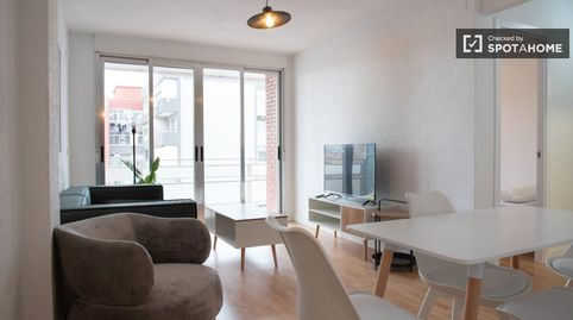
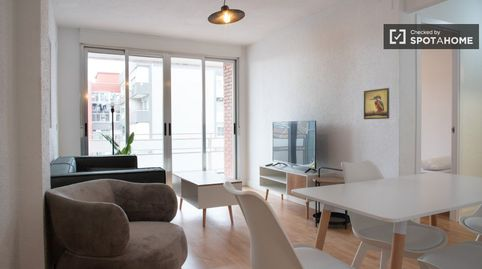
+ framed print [363,87,390,120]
